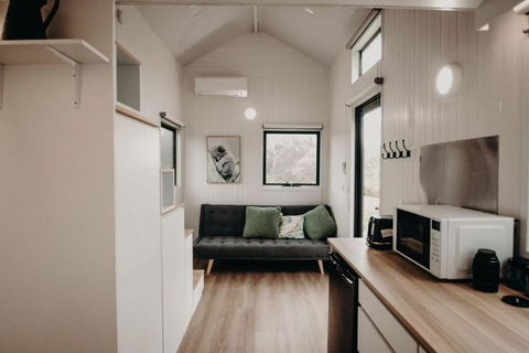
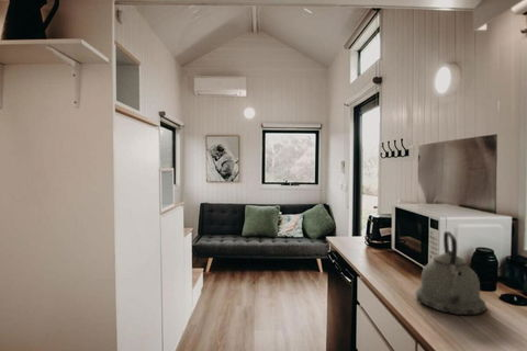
+ kettle [415,230,487,316]
